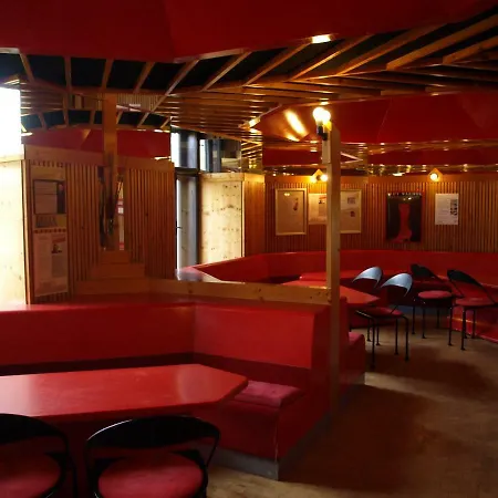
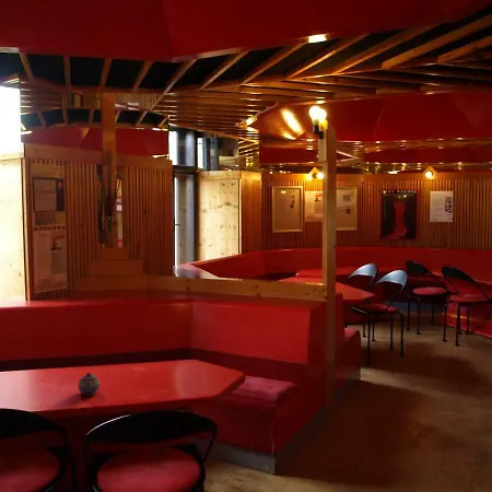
+ teapot [77,372,101,396]
